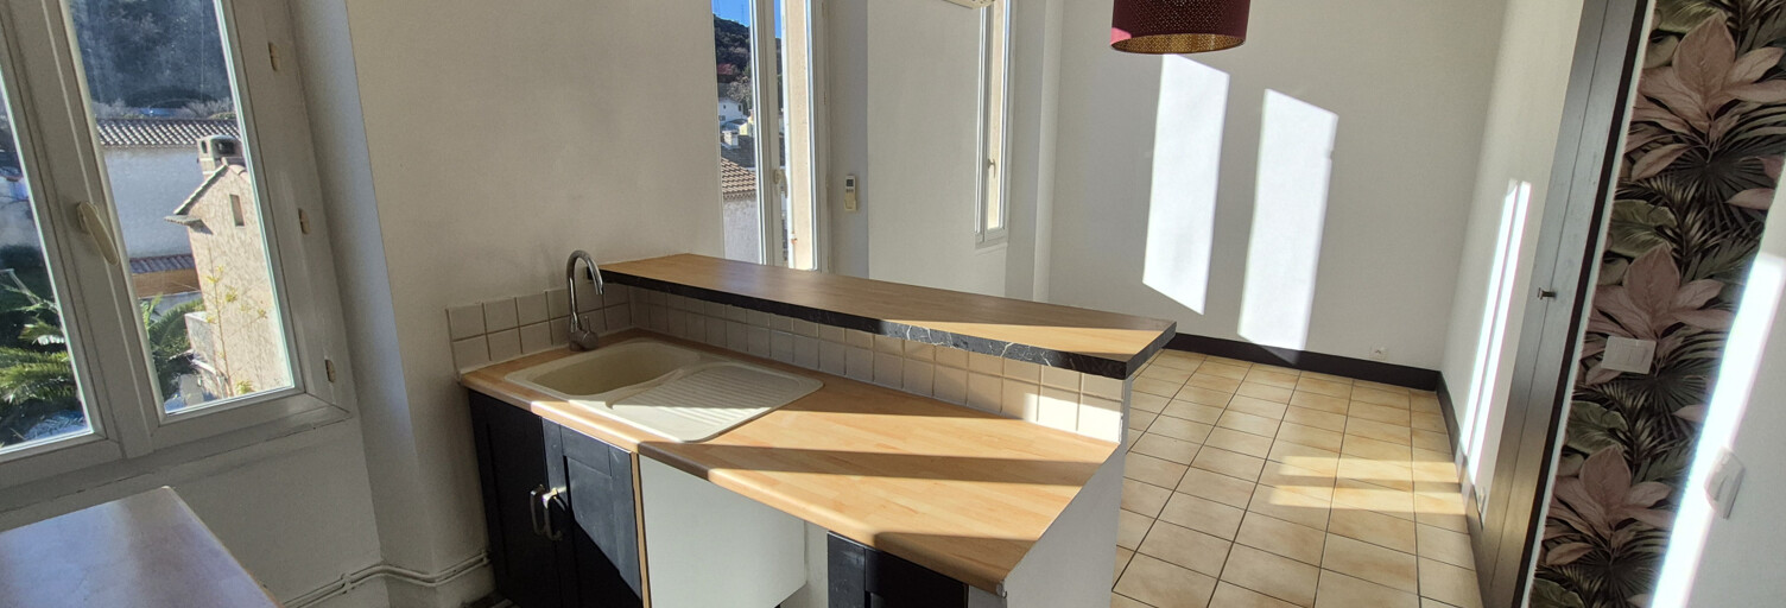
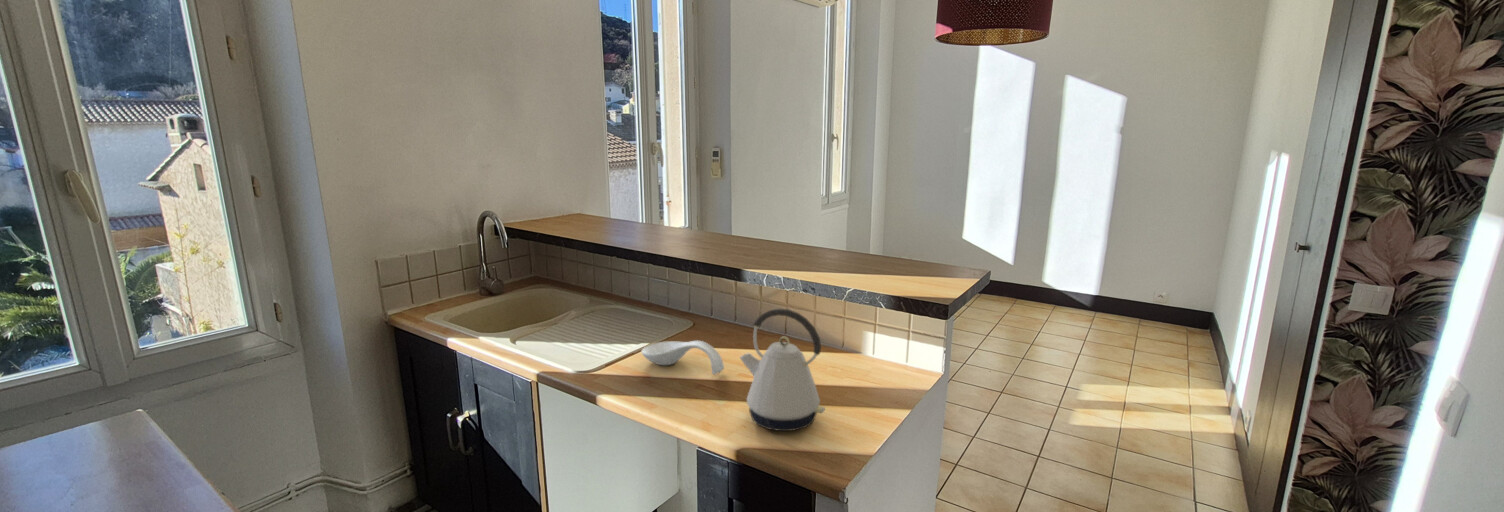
+ kettle [739,307,826,432]
+ spoon rest [640,340,725,376]
